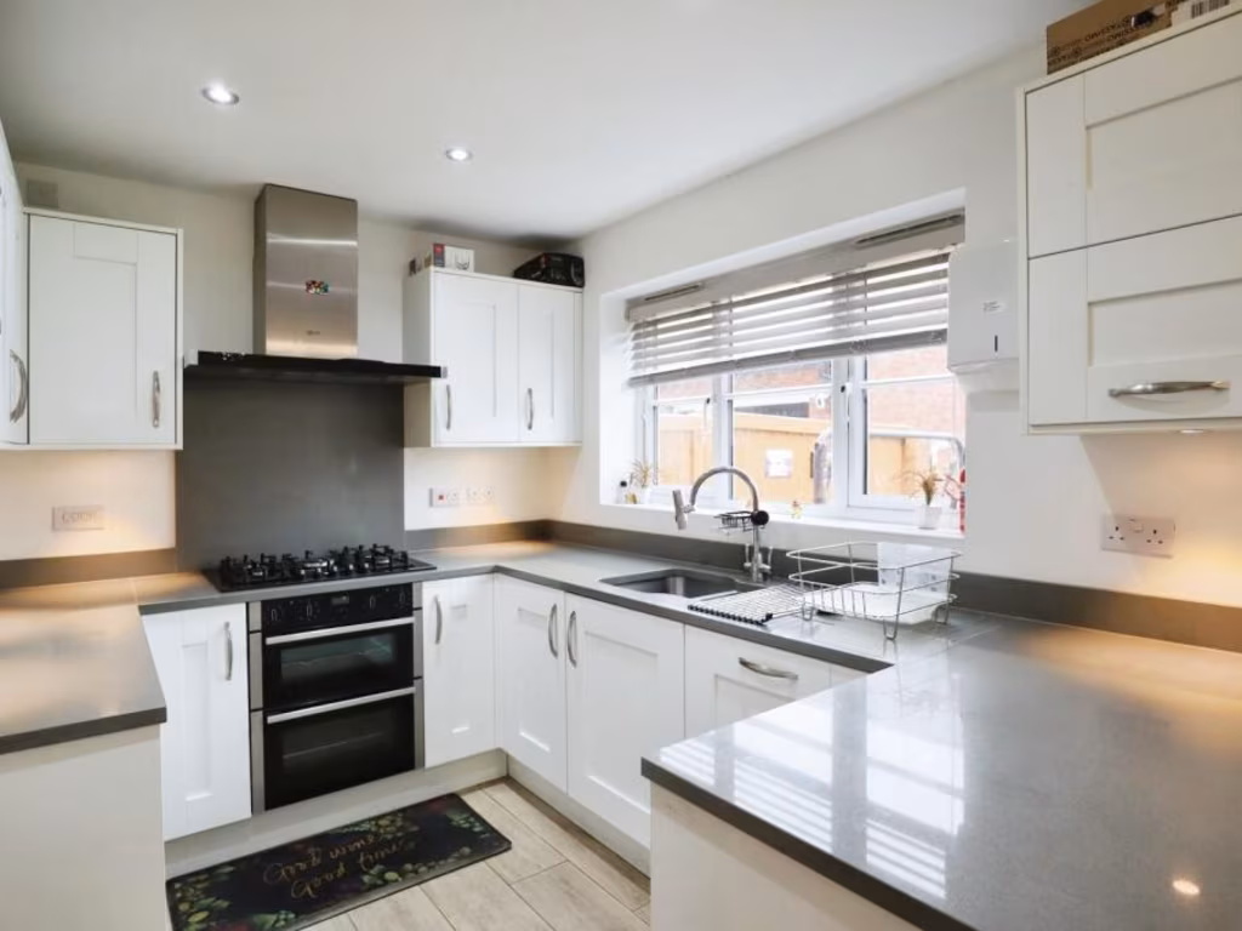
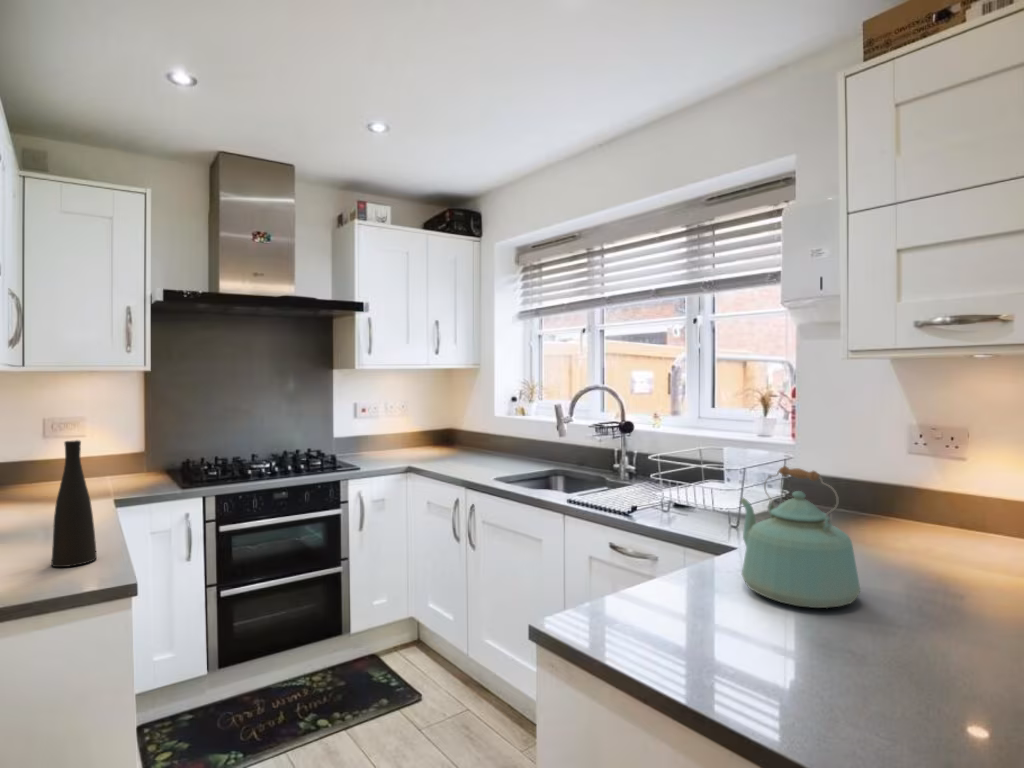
+ vase [50,439,98,568]
+ kettle [739,465,862,609]
